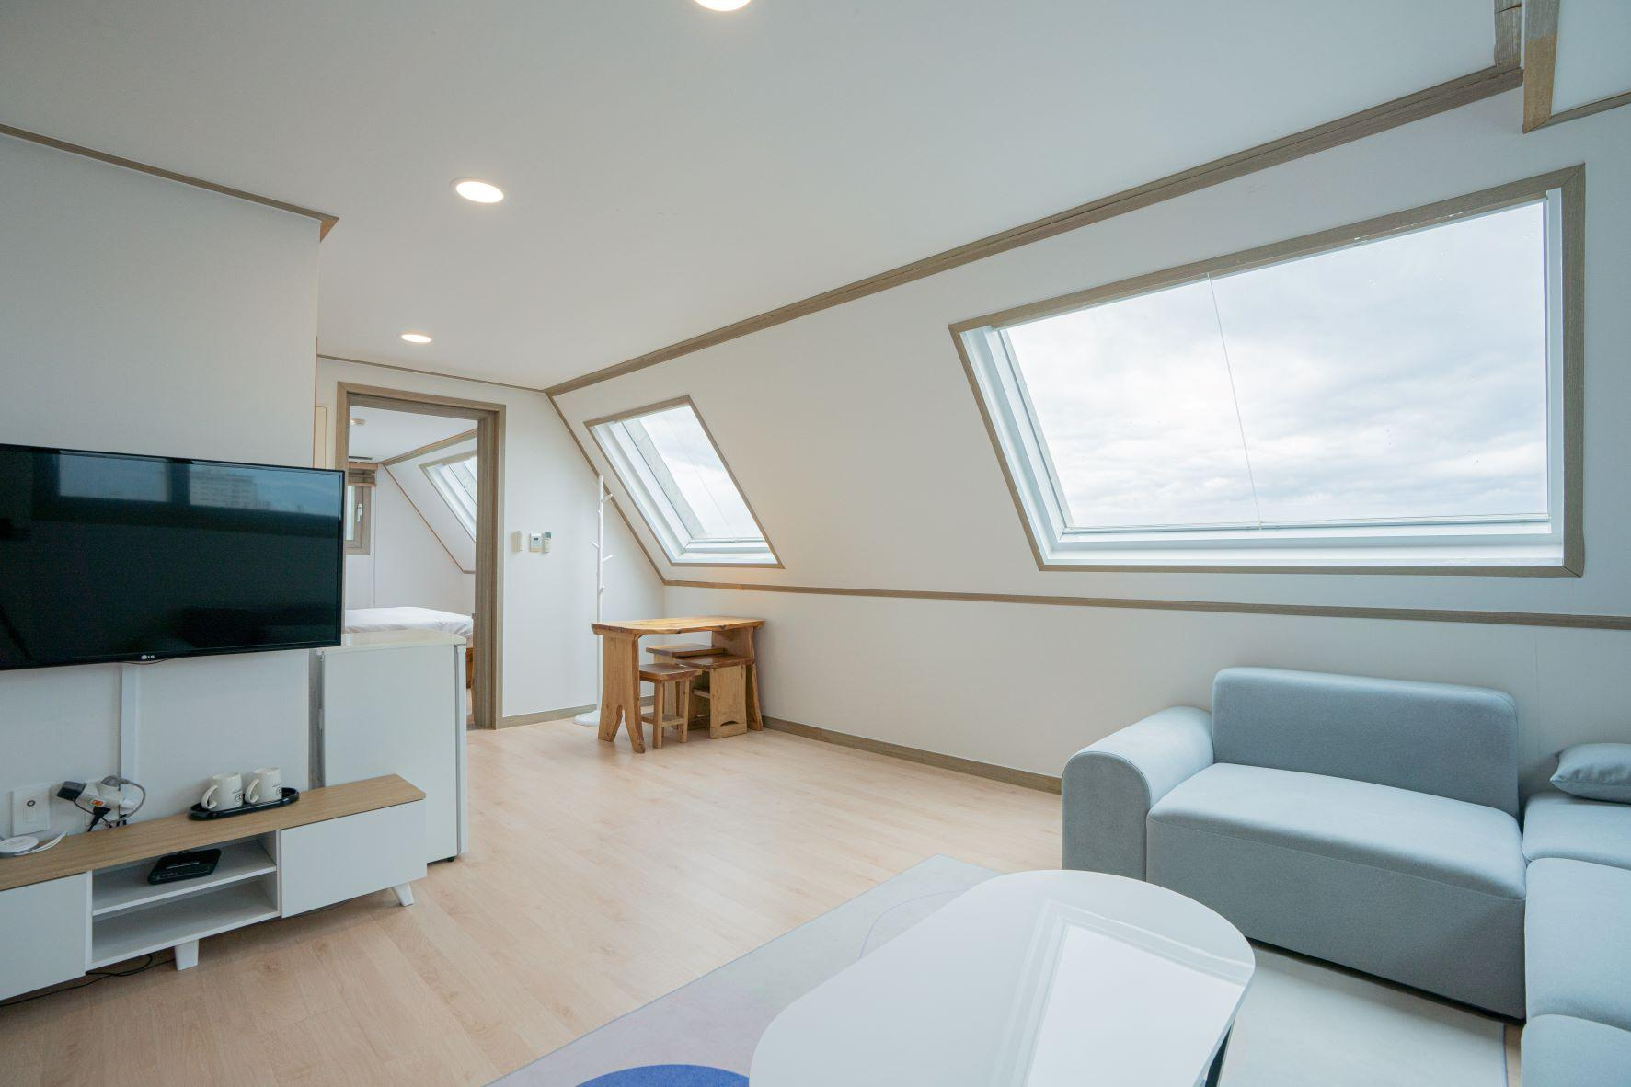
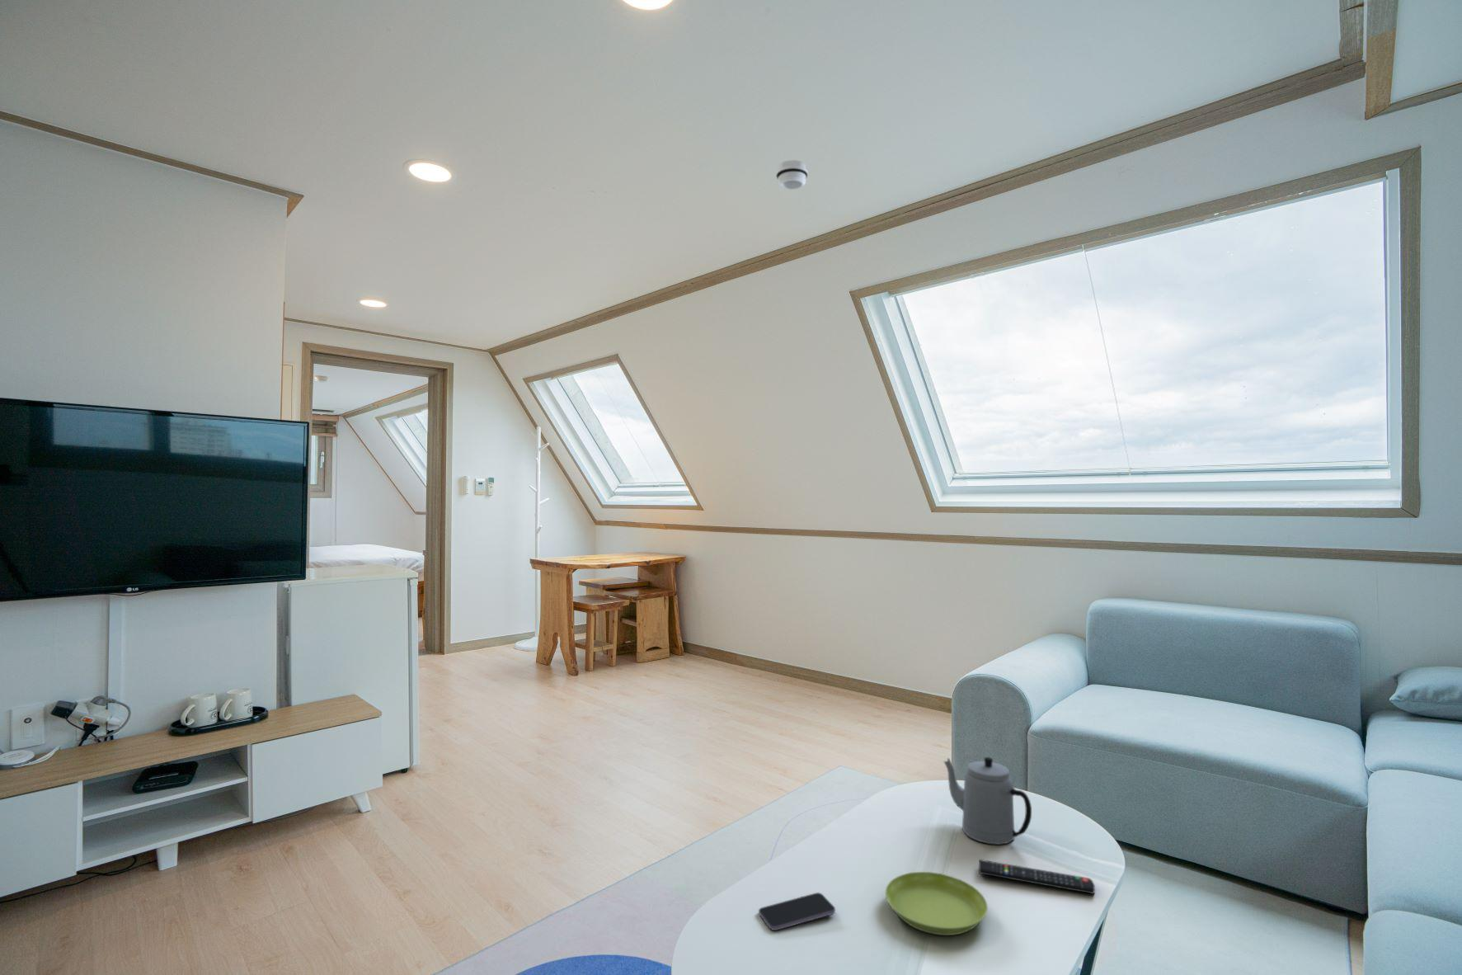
+ saucer [884,871,989,936]
+ smartphone [758,891,837,931]
+ teapot [943,756,1032,846]
+ remote control [978,859,1095,894]
+ smoke detector [776,159,809,190]
